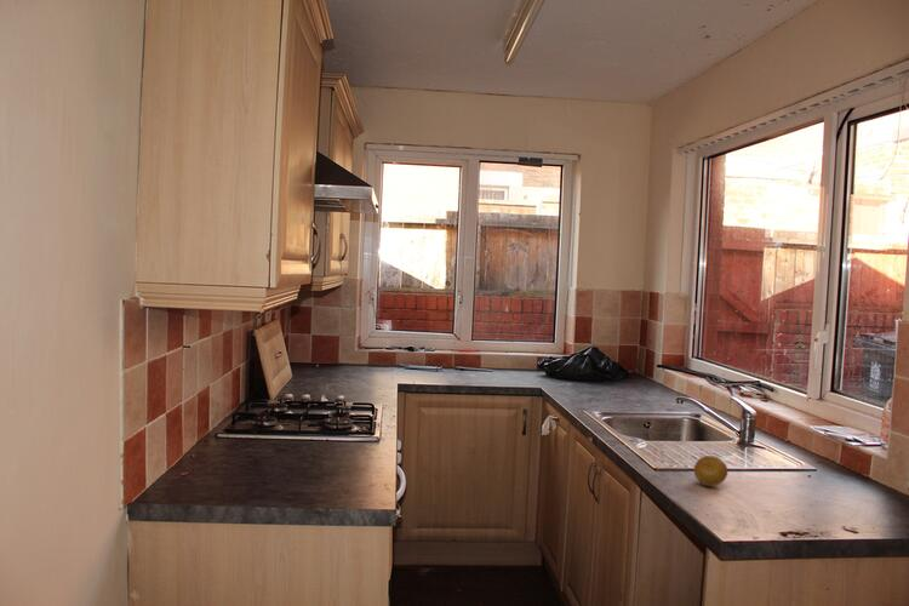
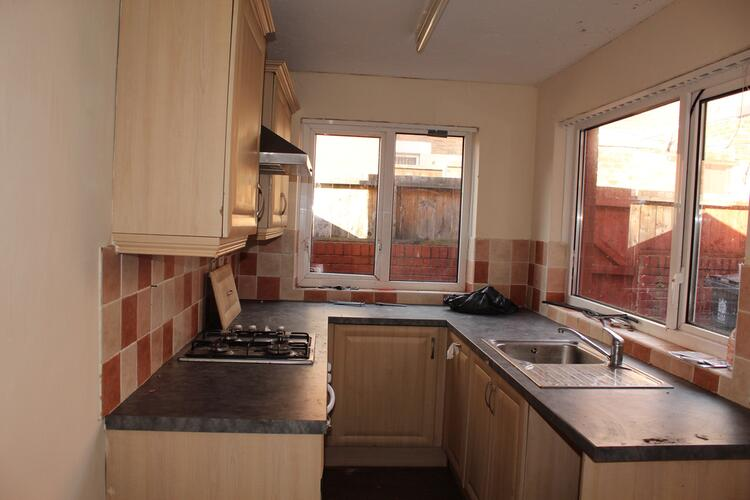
- fruit [693,454,728,487]
